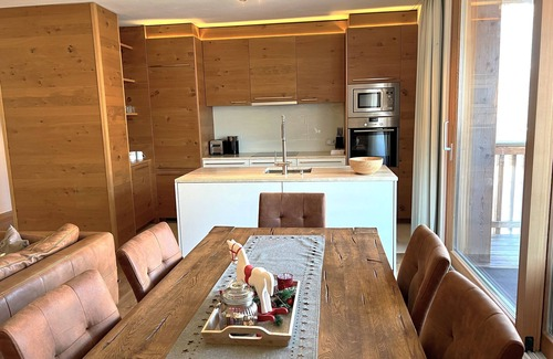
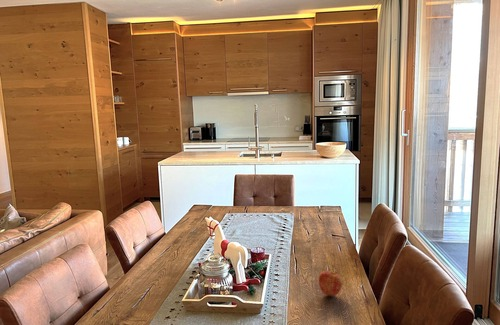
+ apple [318,270,344,297]
